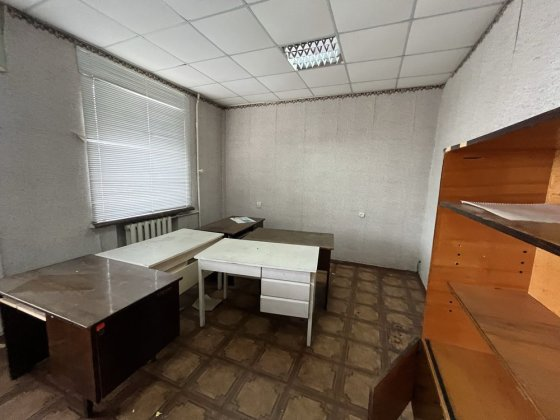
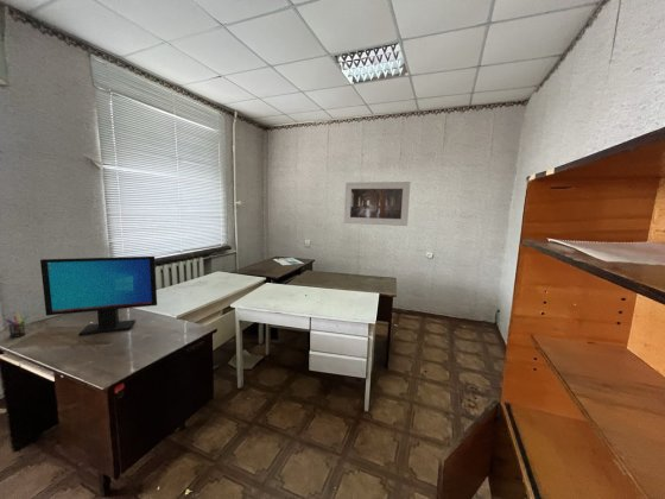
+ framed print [343,181,411,227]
+ computer monitor [39,255,158,336]
+ pen holder [5,314,30,339]
